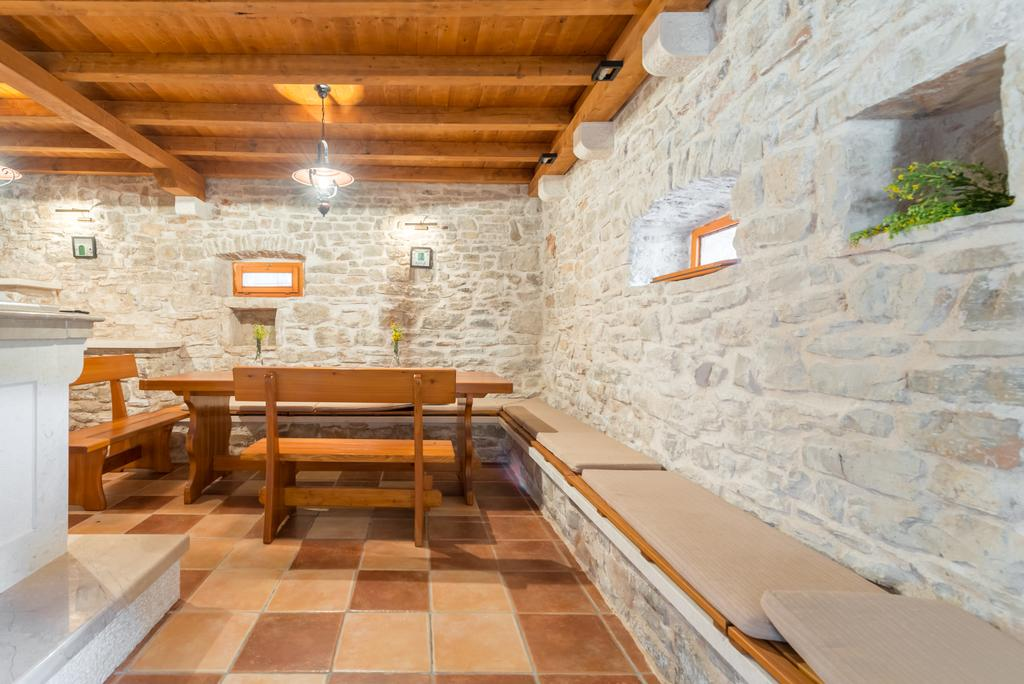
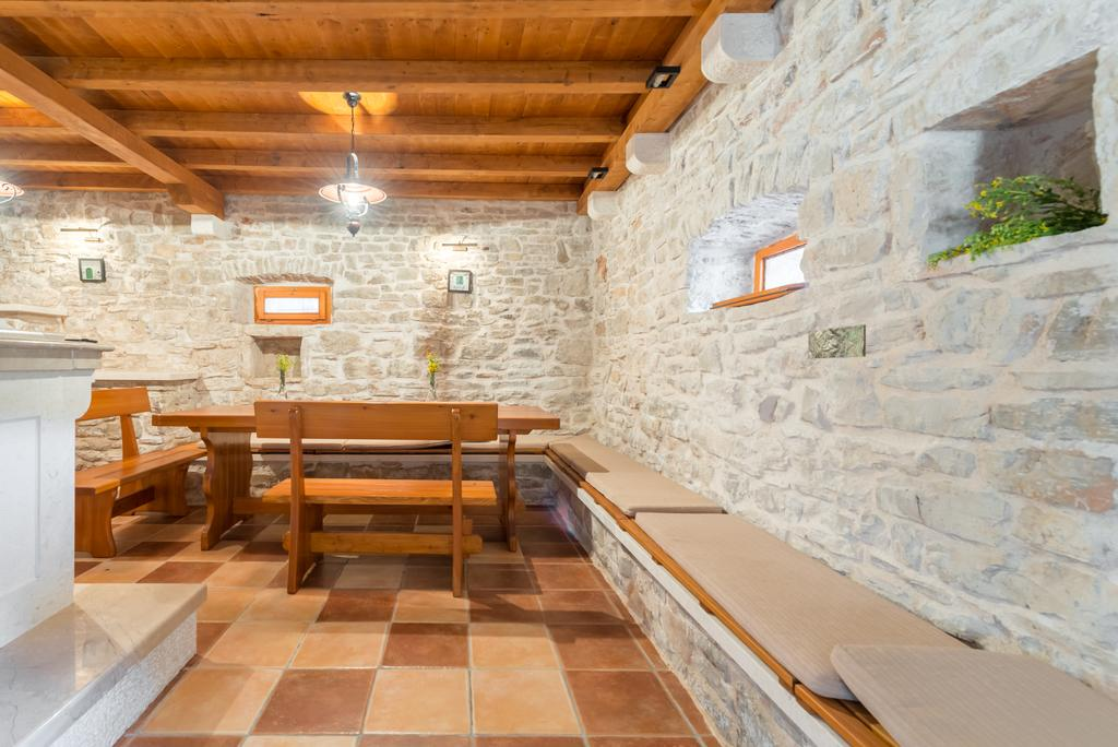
+ decorative tile [807,323,867,359]
